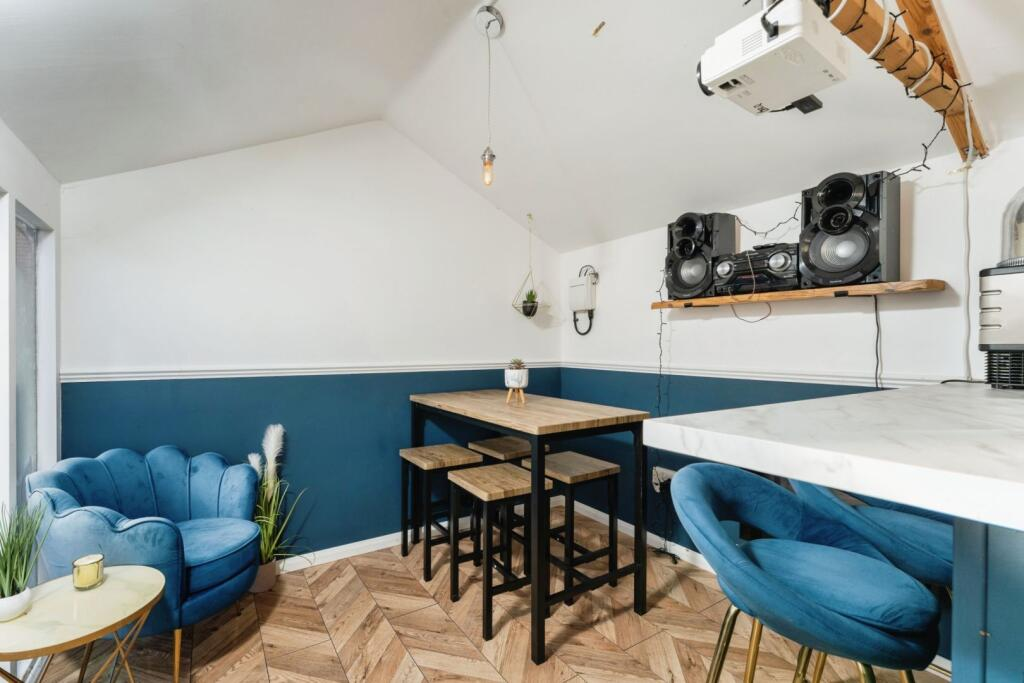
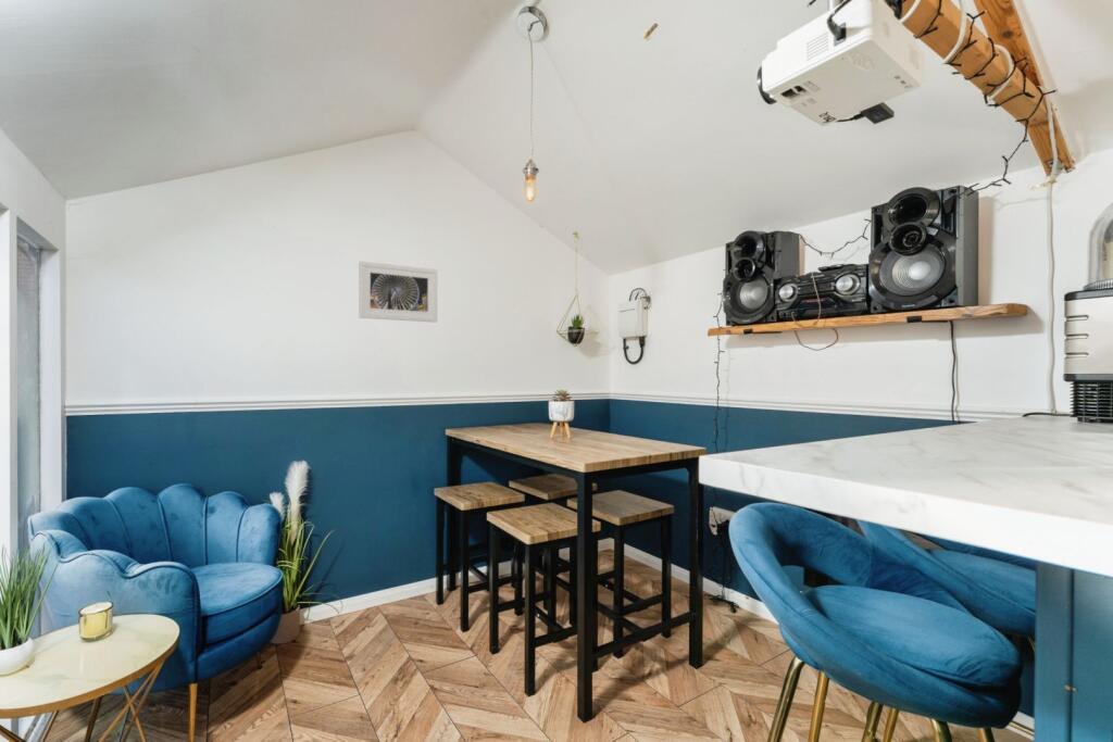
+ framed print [358,260,438,324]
